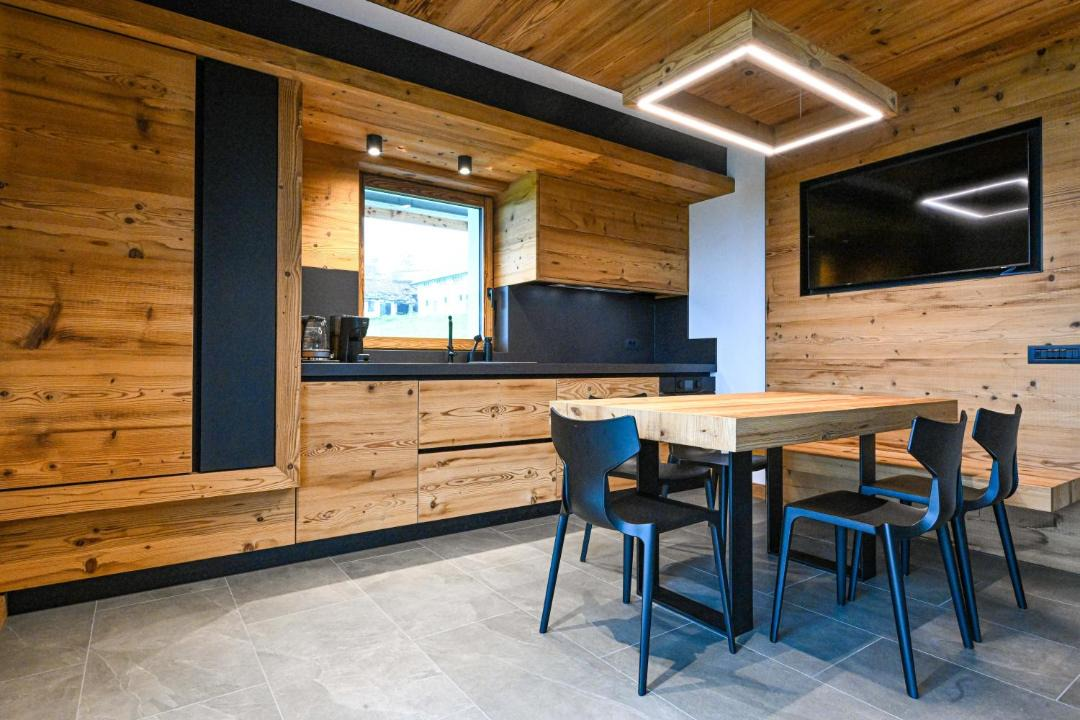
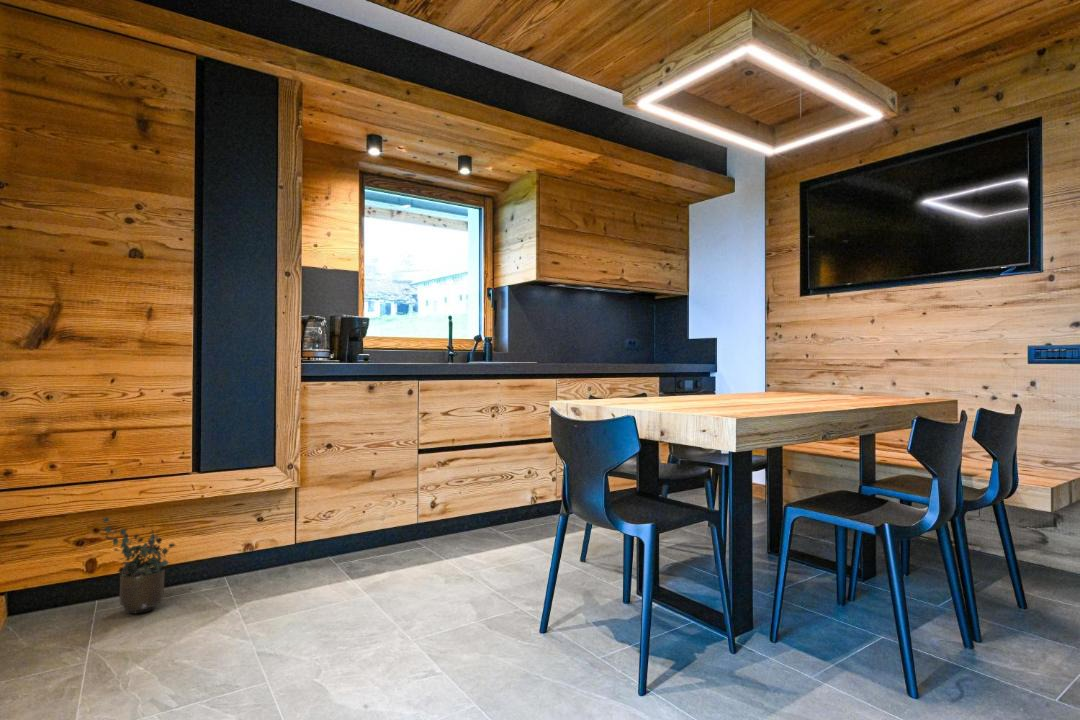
+ potted plant [102,516,176,614]
